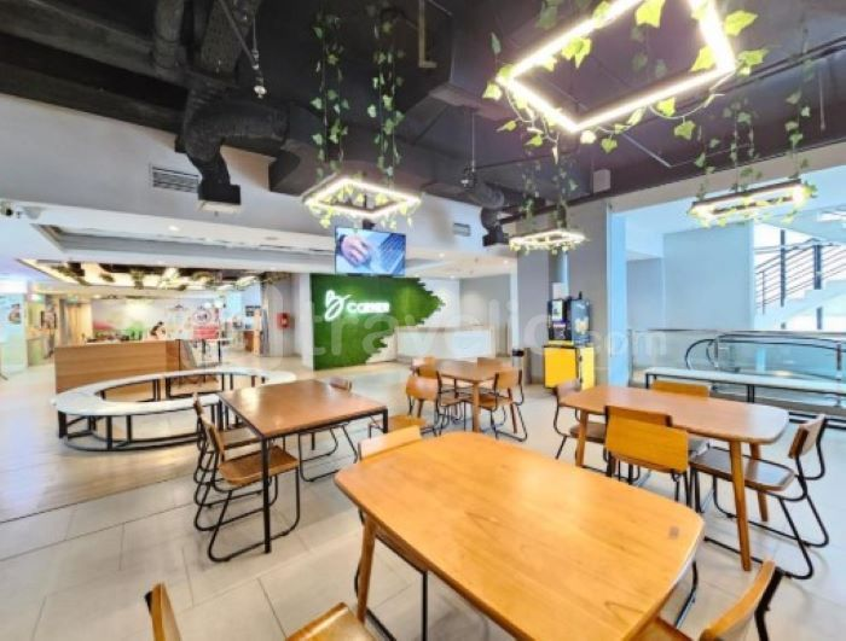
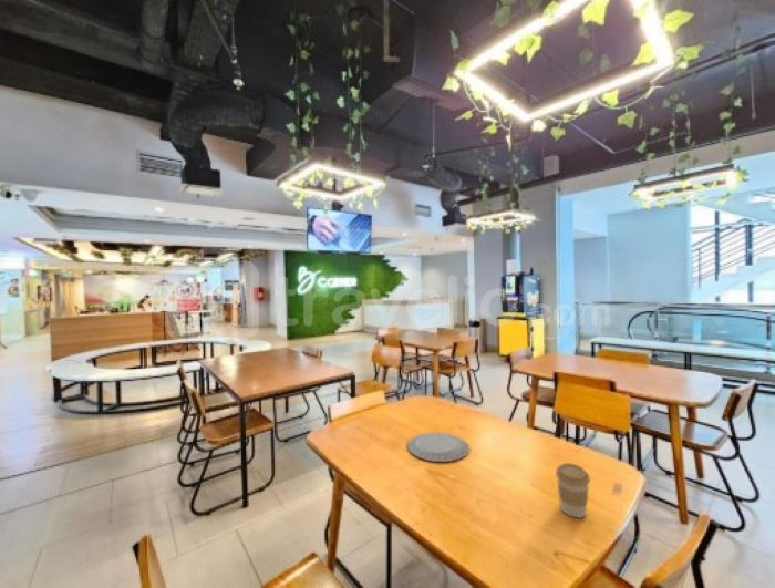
+ chinaware [406,432,471,463]
+ coffee cup [555,462,591,518]
